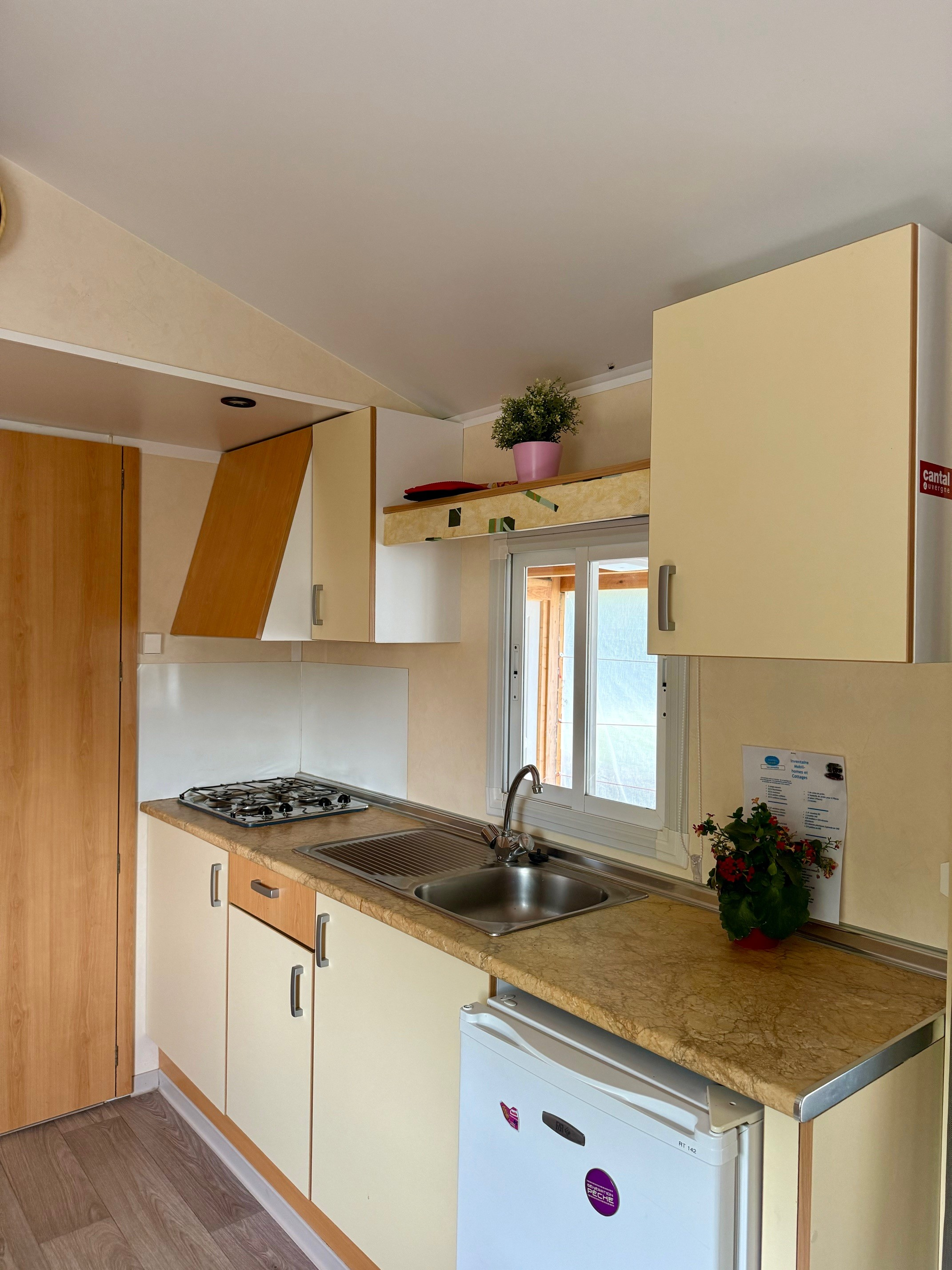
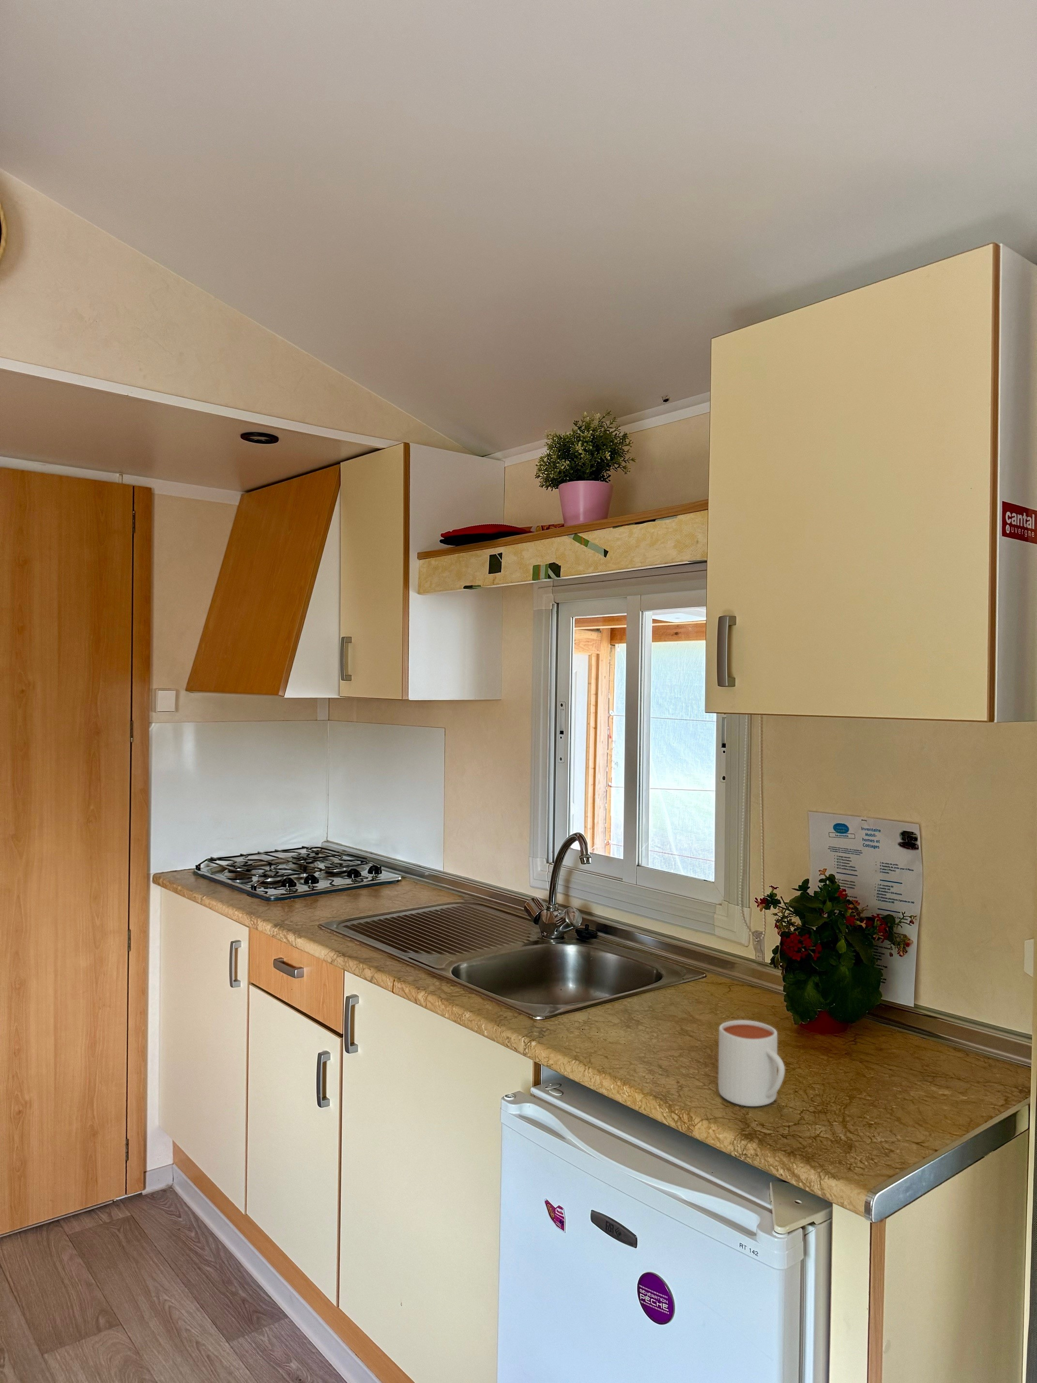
+ mug [718,1019,785,1107]
